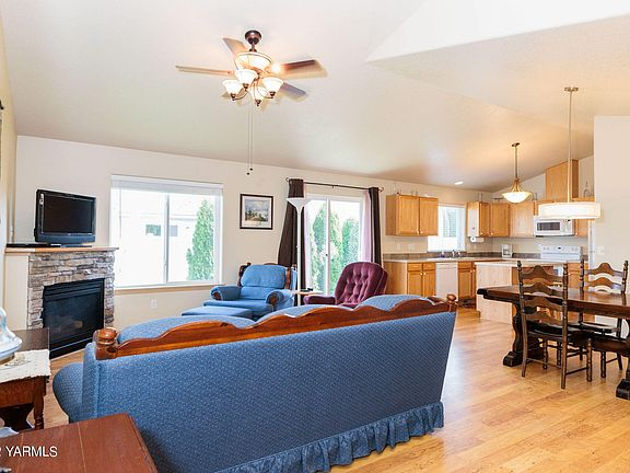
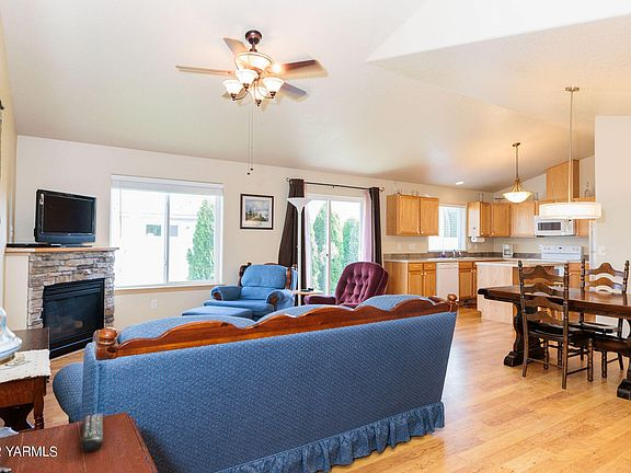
+ remote control [80,413,104,453]
